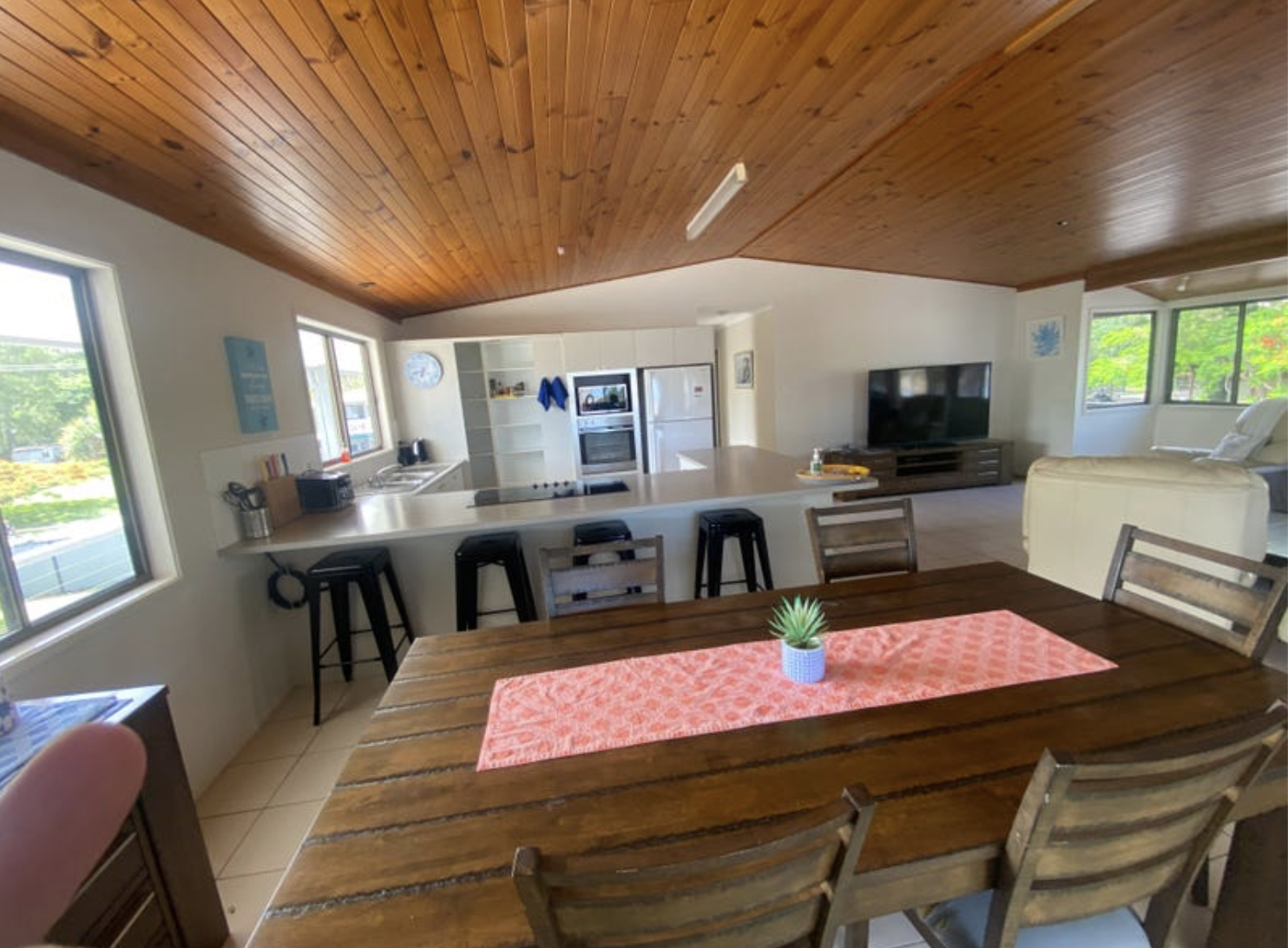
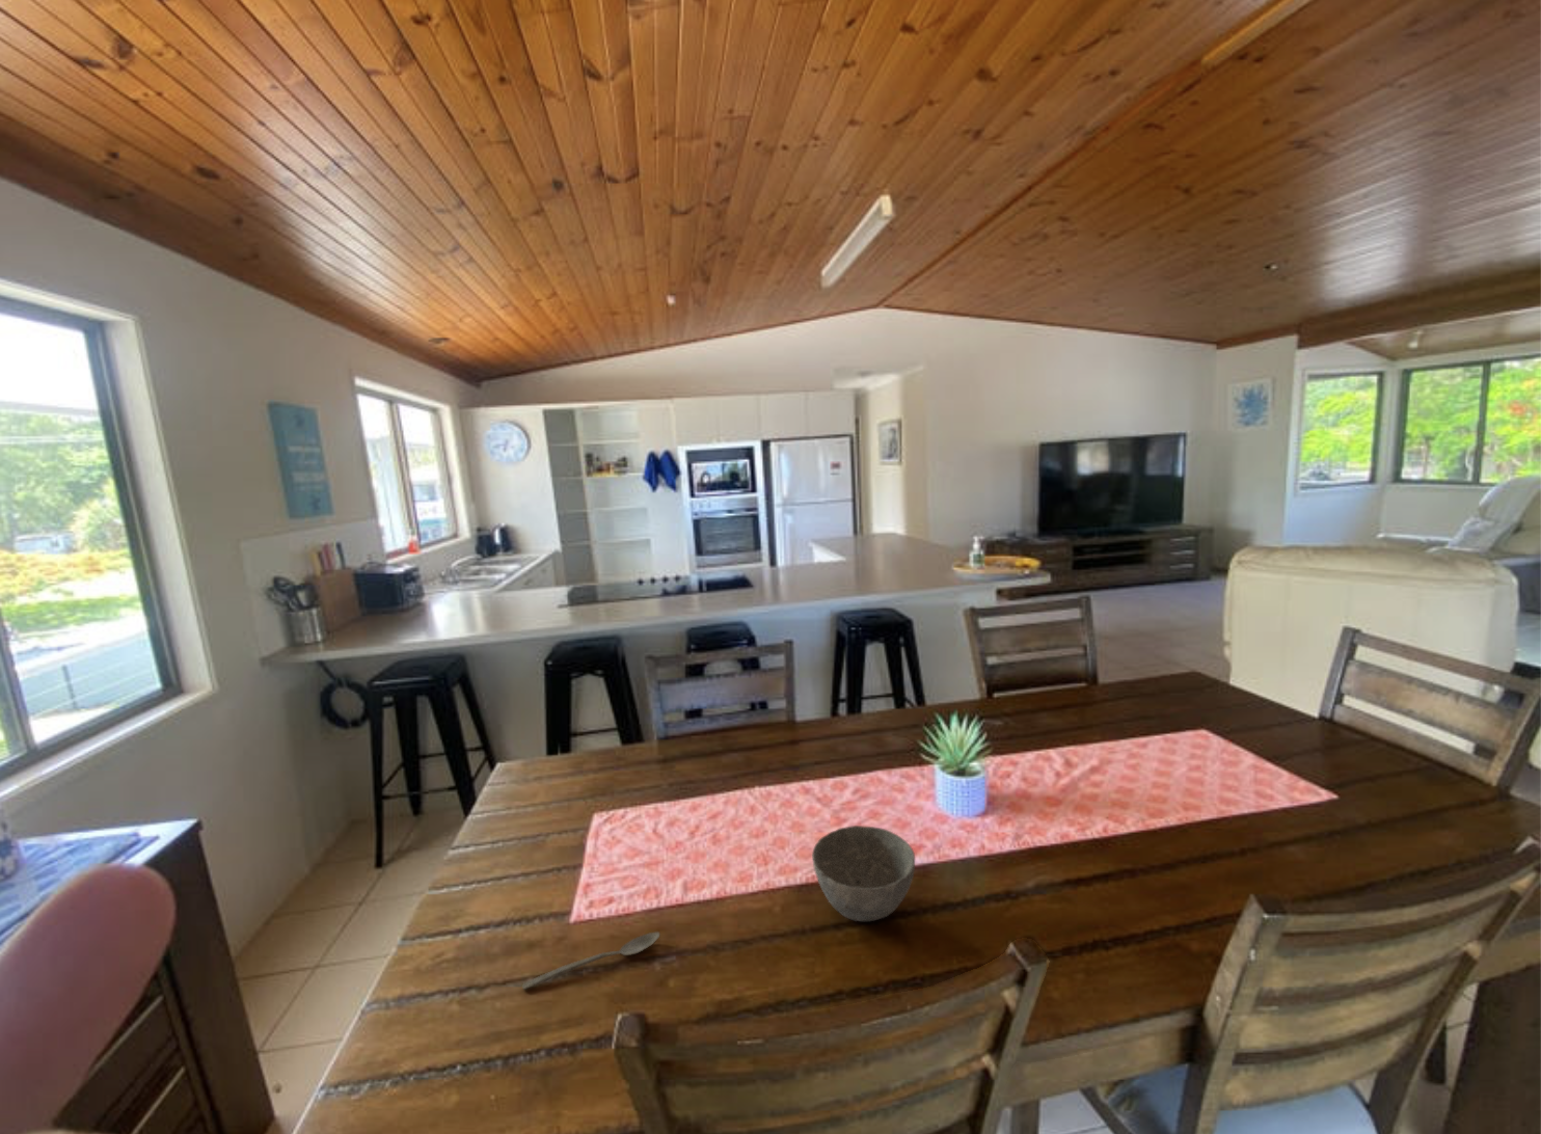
+ bowl [811,824,916,922]
+ spoon [522,931,660,990]
